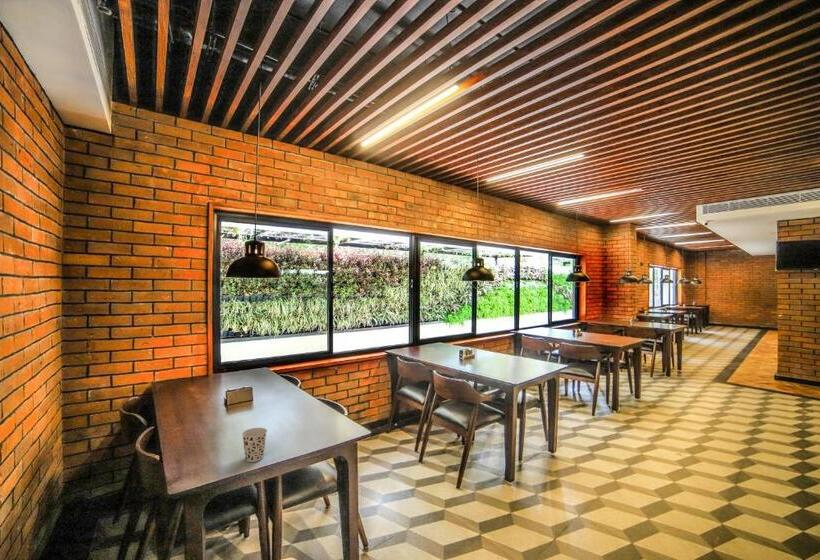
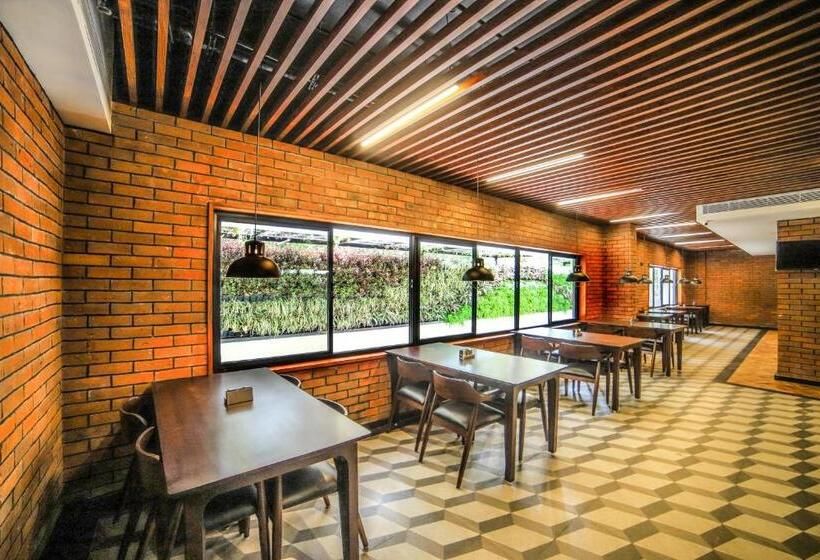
- cup [241,427,268,463]
